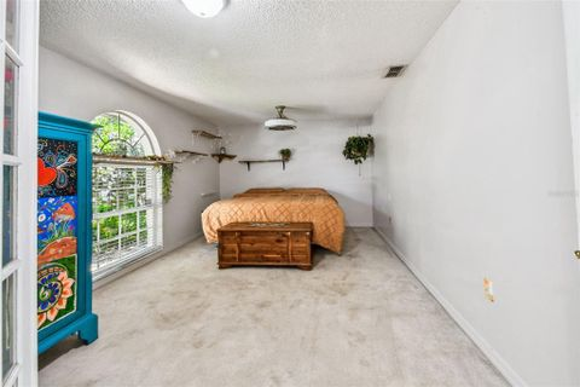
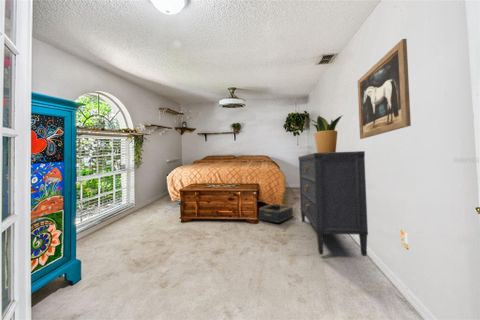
+ dresser [297,150,369,257]
+ basket [258,203,294,224]
+ wall art [357,38,412,140]
+ potted plant [308,114,344,153]
